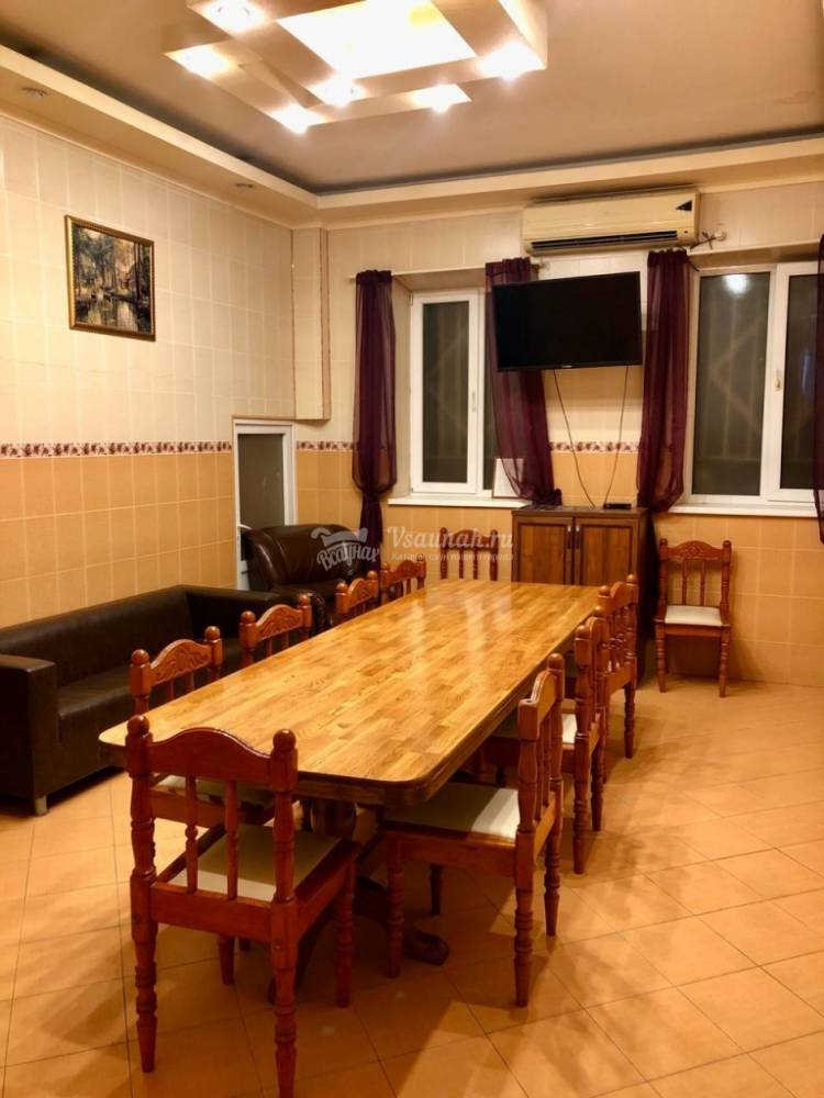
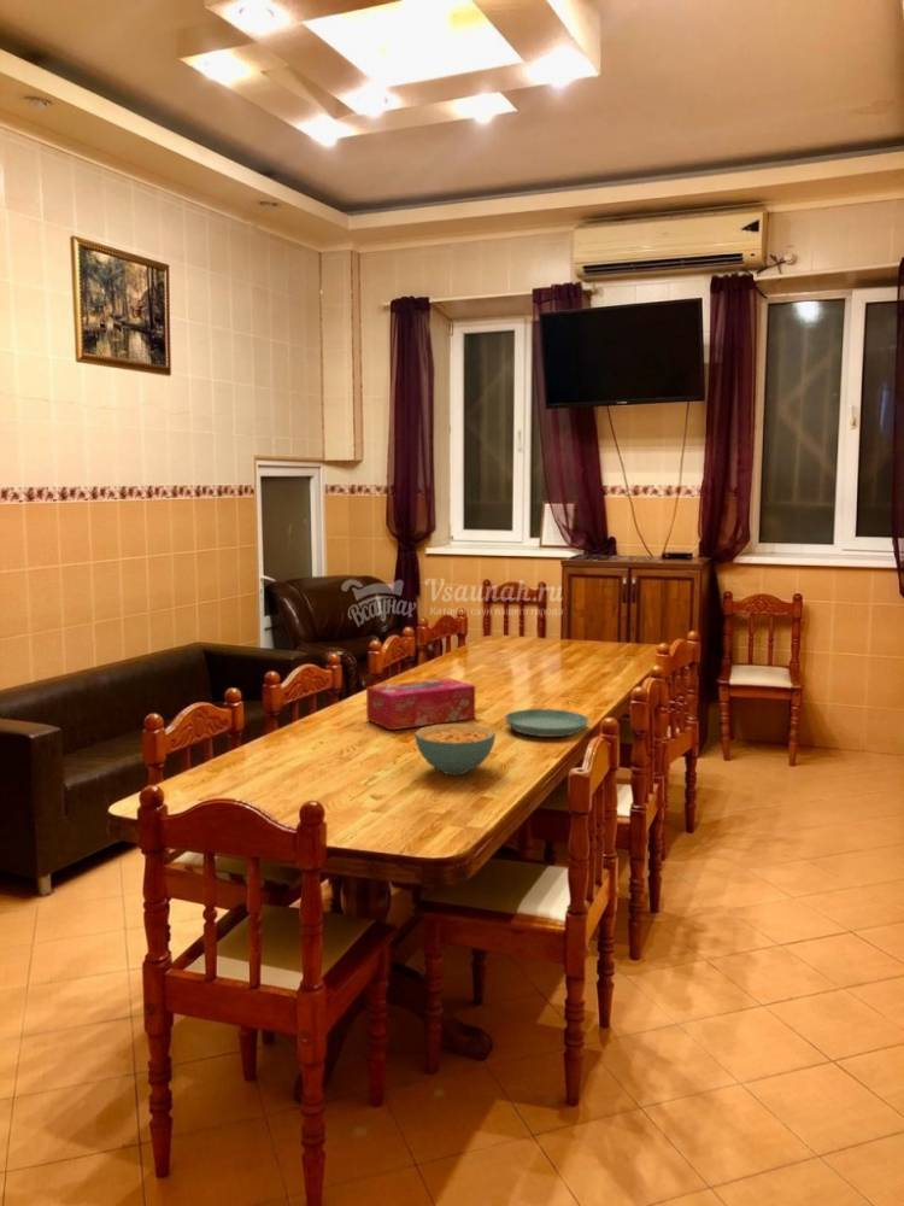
+ tissue box [365,677,476,731]
+ cereal bowl [413,722,497,777]
+ saucer [504,708,591,738]
